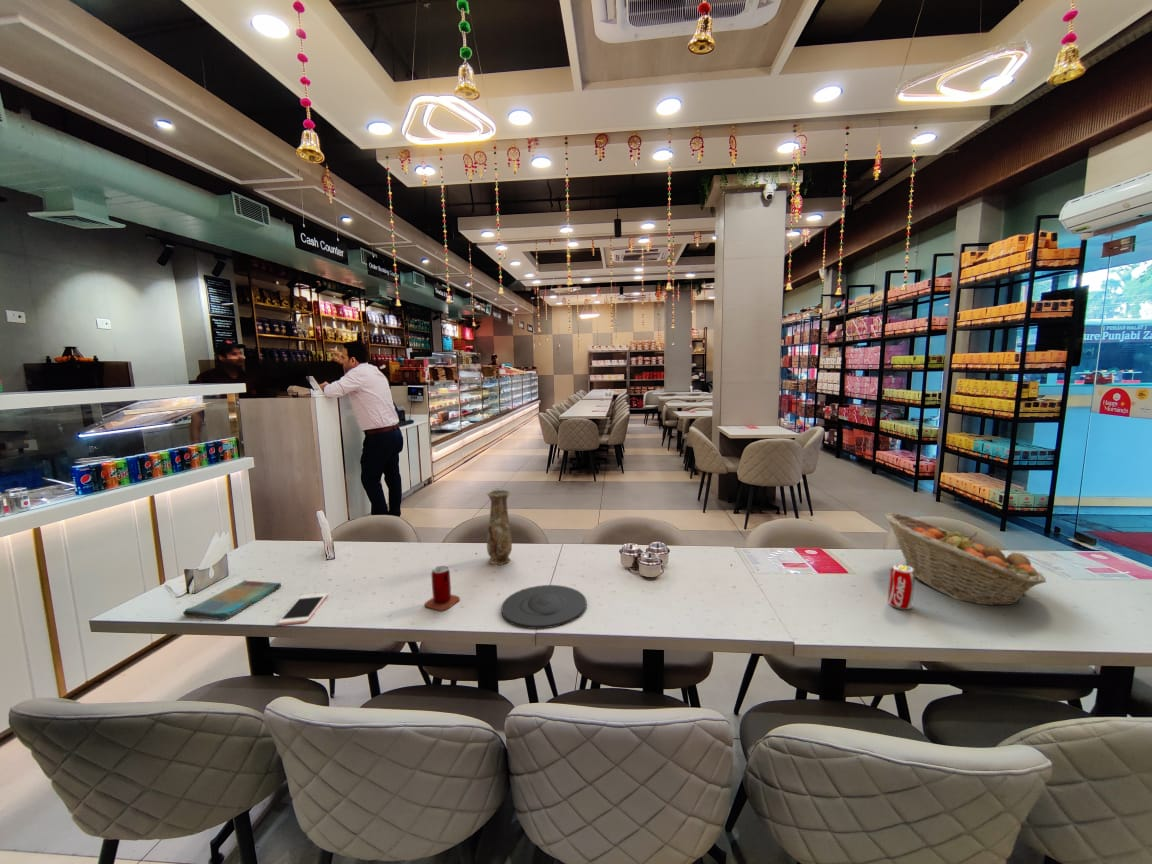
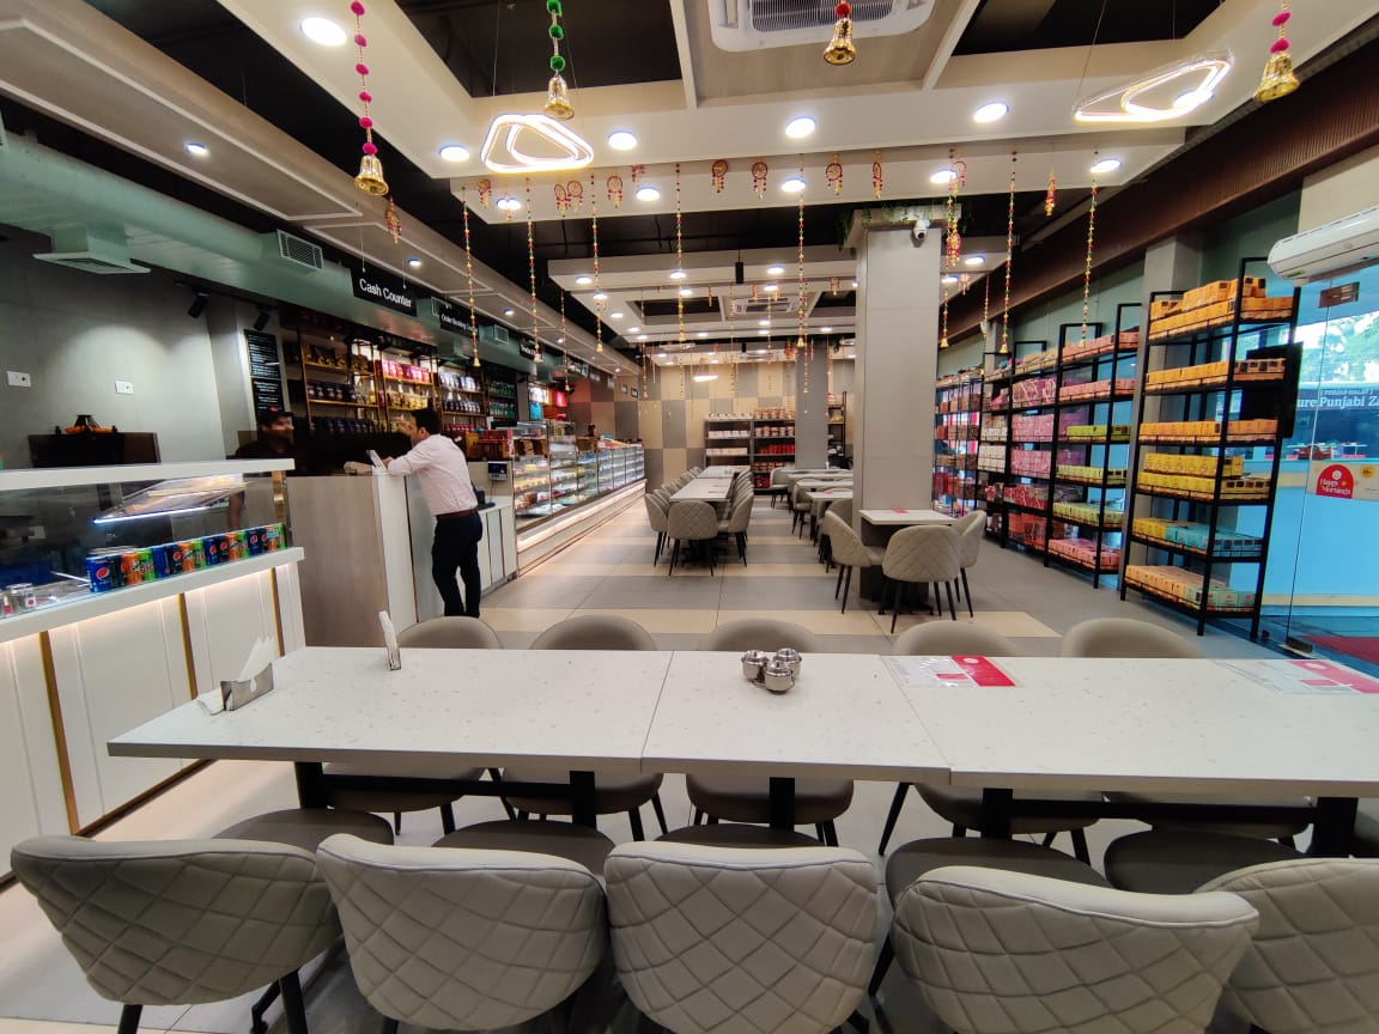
- plate [500,584,588,630]
- cell phone [277,592,329,626]
- fruit basket [884,512,1047,607]
- dish towel [182,579,282,621]
- beer can [424,565,461,612]
- beverage can [887,563,916,610]
- vase [486,488,513,566]
